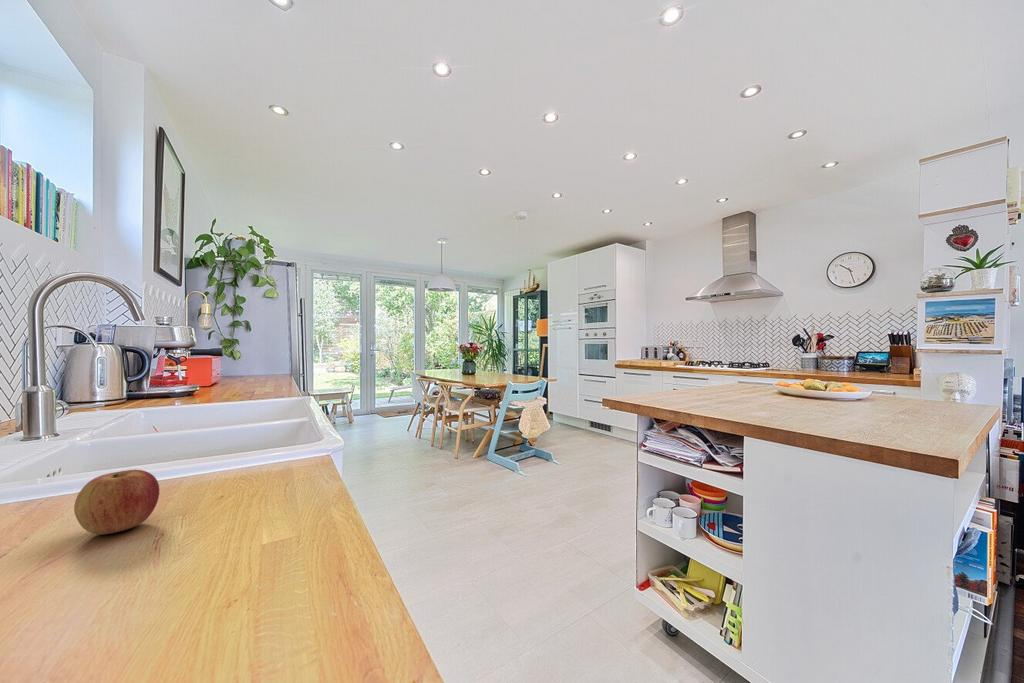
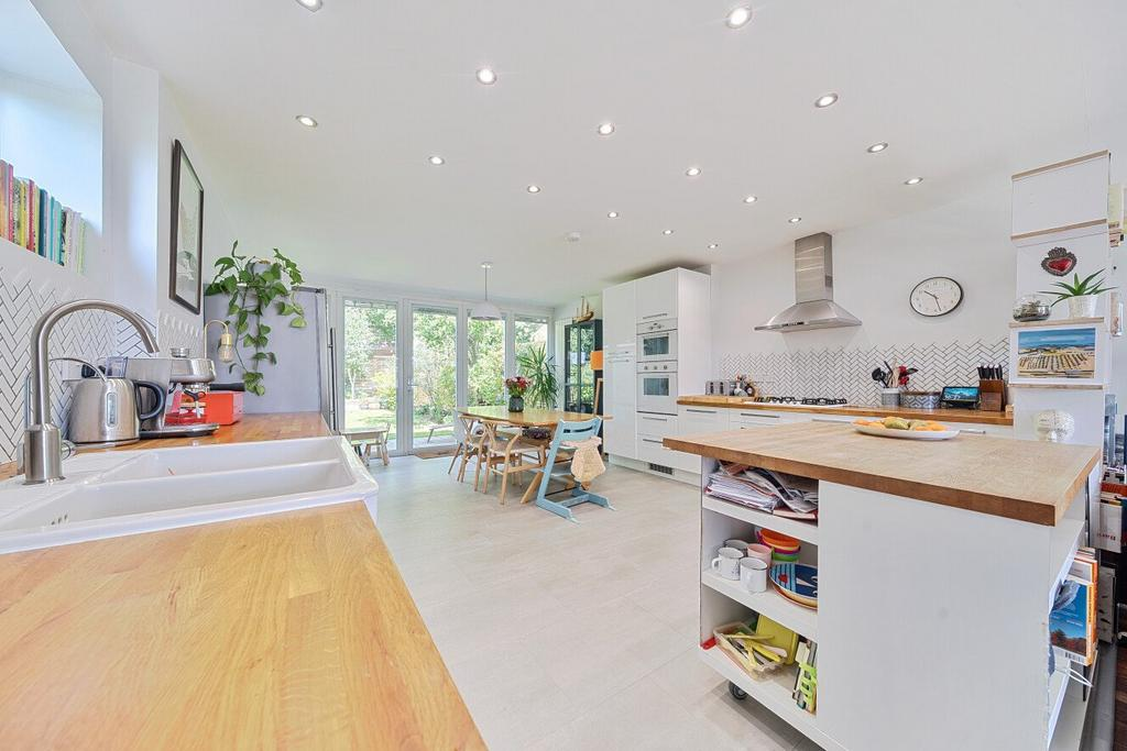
- apple [73,469,160,535]
